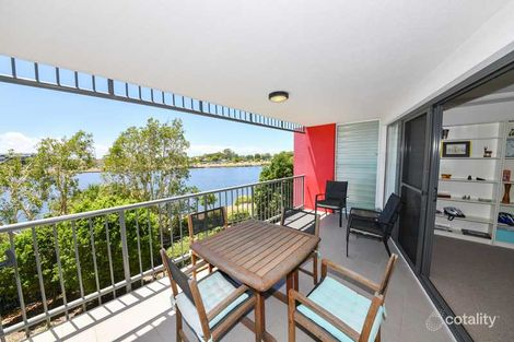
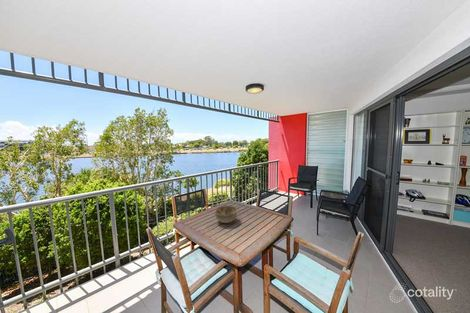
+ decorative bowl [214,205,239,224]
